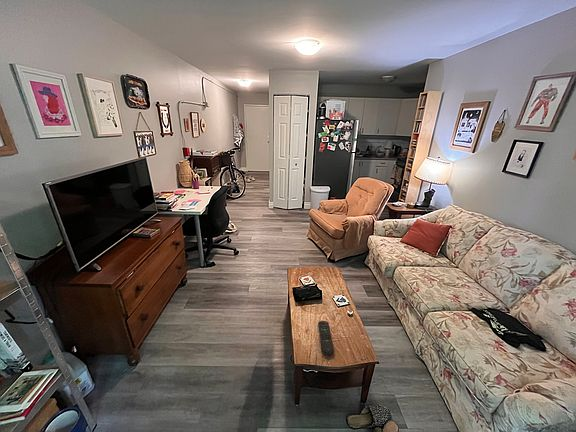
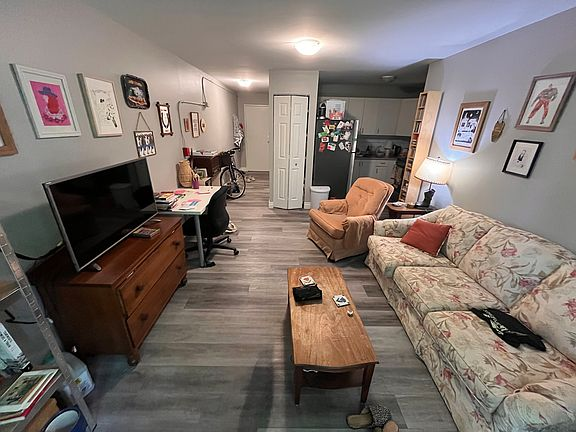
- remote control [317,320,335,356]
